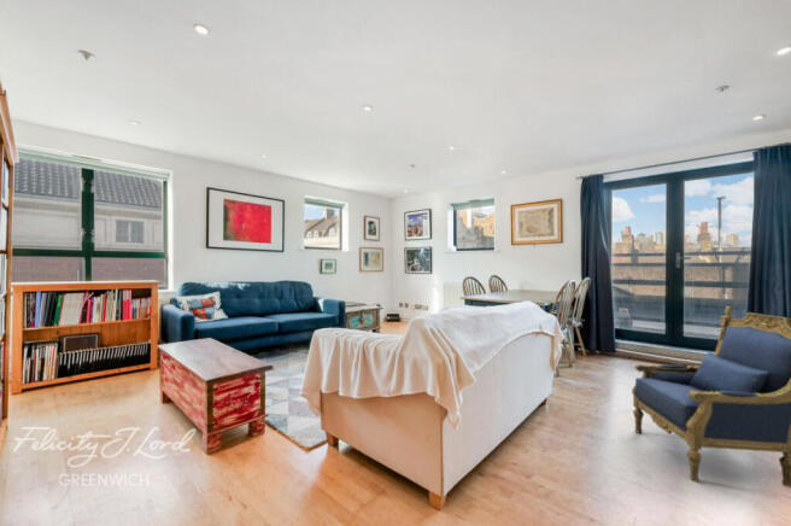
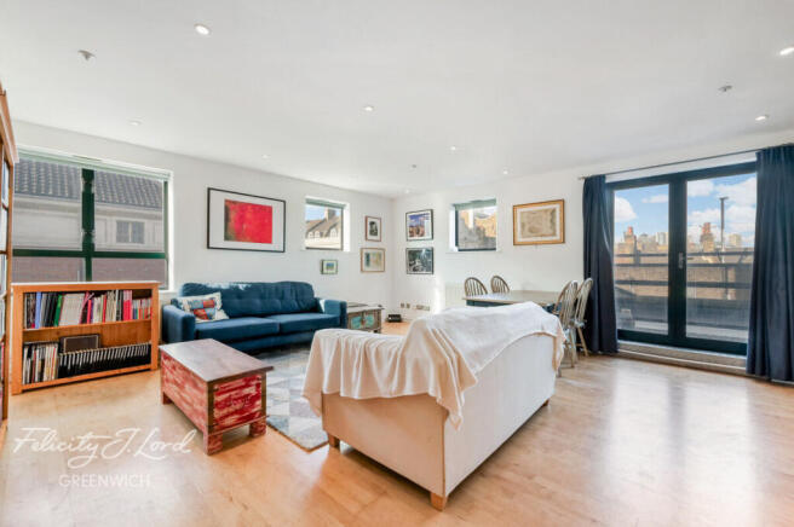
- armchair [631,305,791,489]
